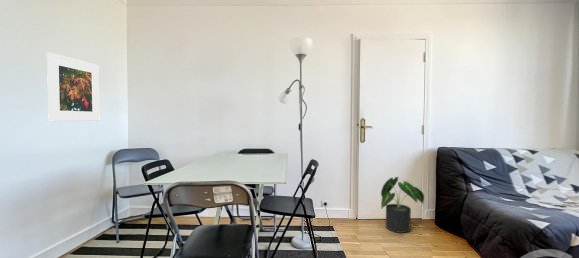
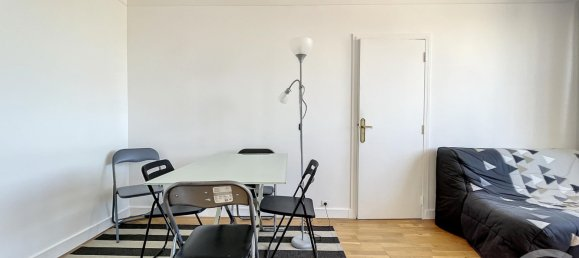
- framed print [46,51,100,122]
- potted plant [380,176,425,234]
